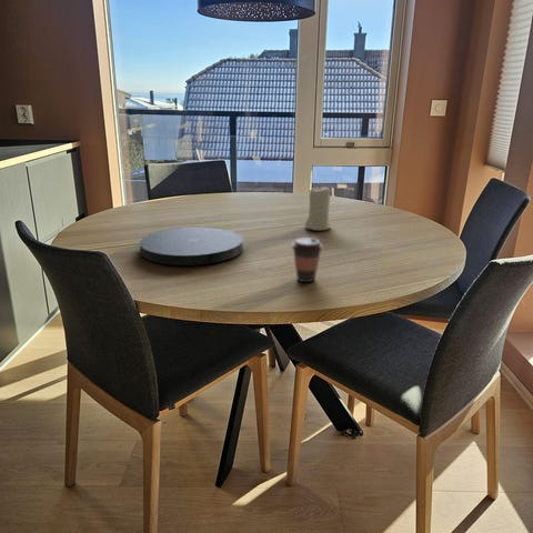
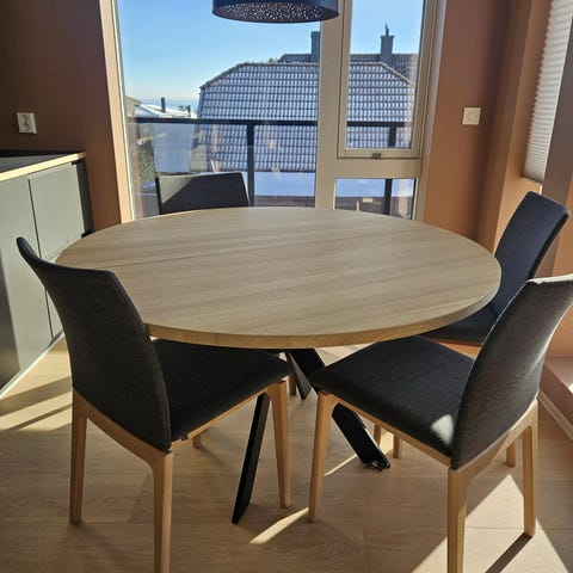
- coffee cup [291,237,324,283]
- plate [139,227,244,266]
- candle [303,184,332,231]
